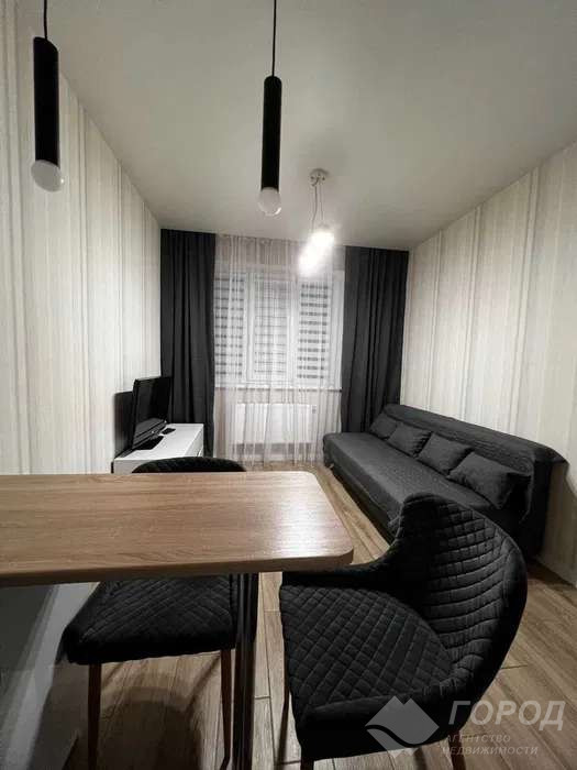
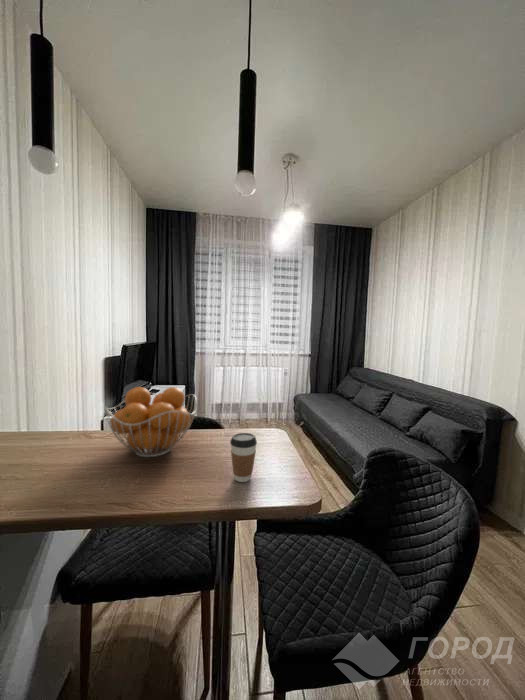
+ fruit basket [103,386,198,458]
+ coffee cup [229,432,258,483]
